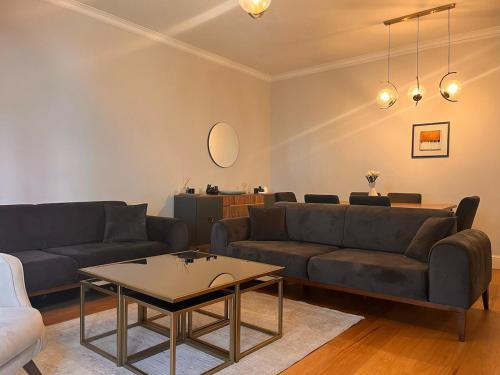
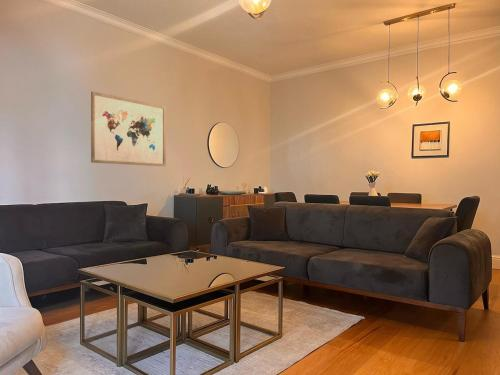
+ wall art [90,90,167,167]
